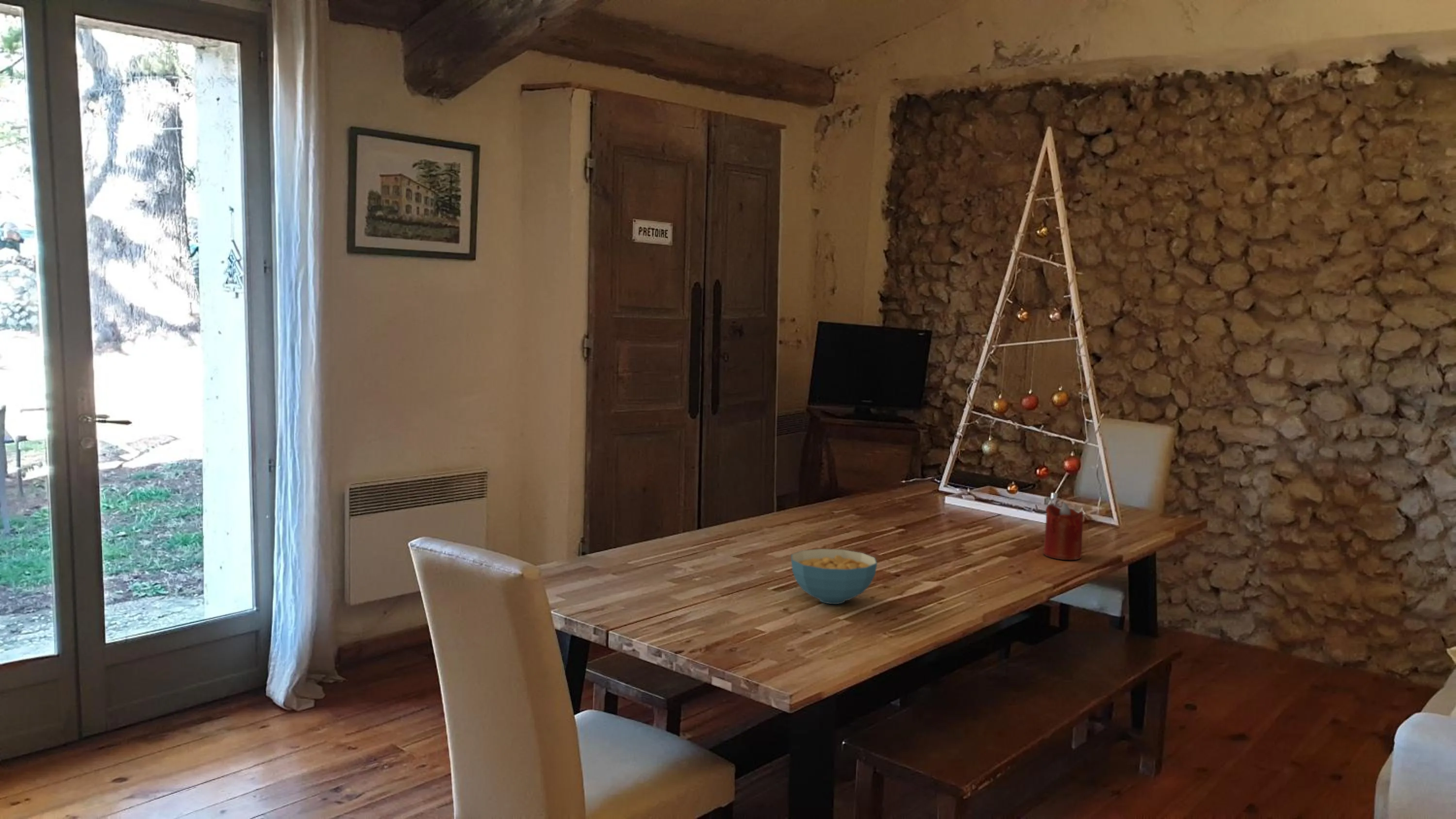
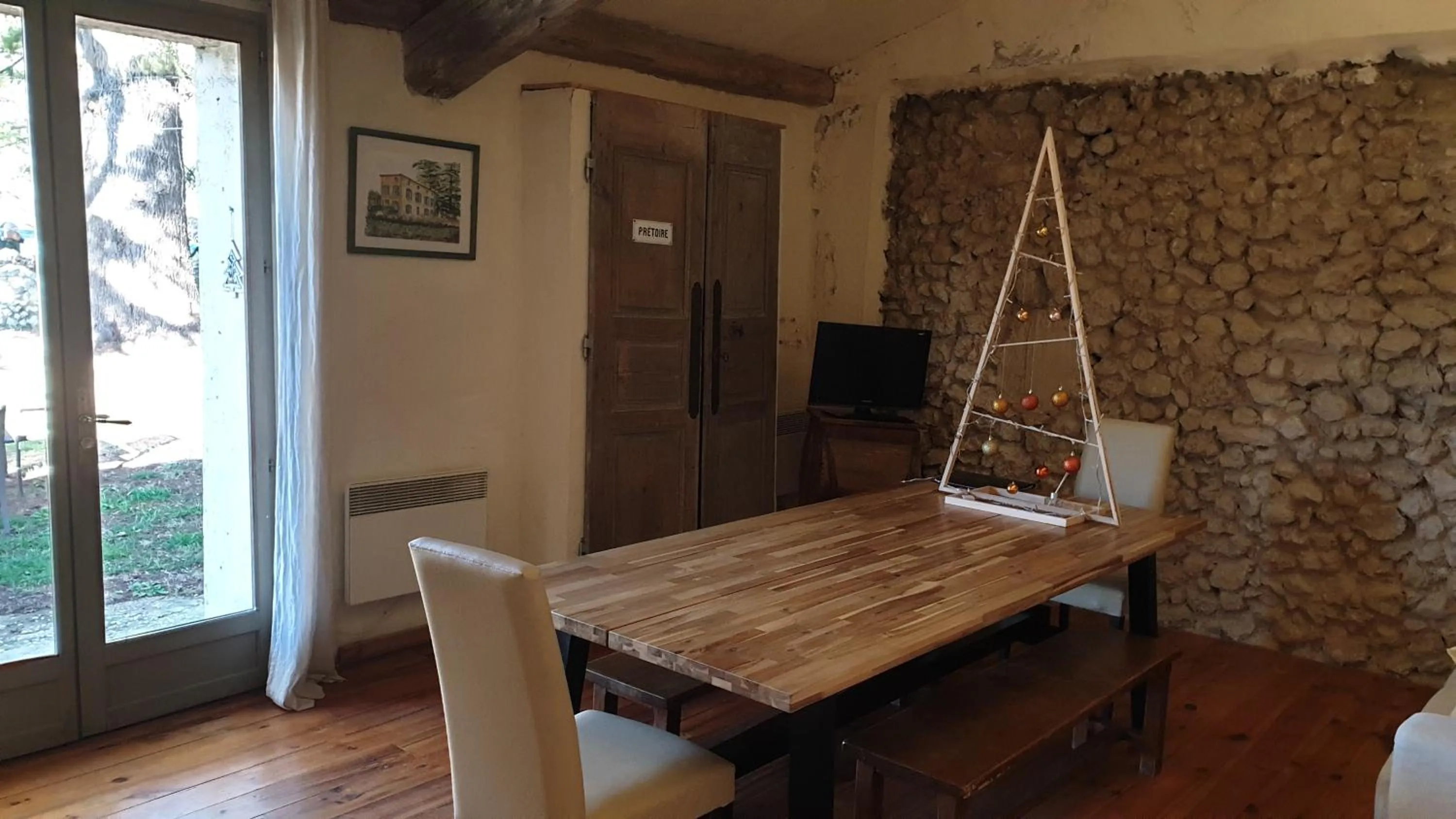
- candle [1043,502,1084,560]
- cereal bowl [791,548,877,605]
